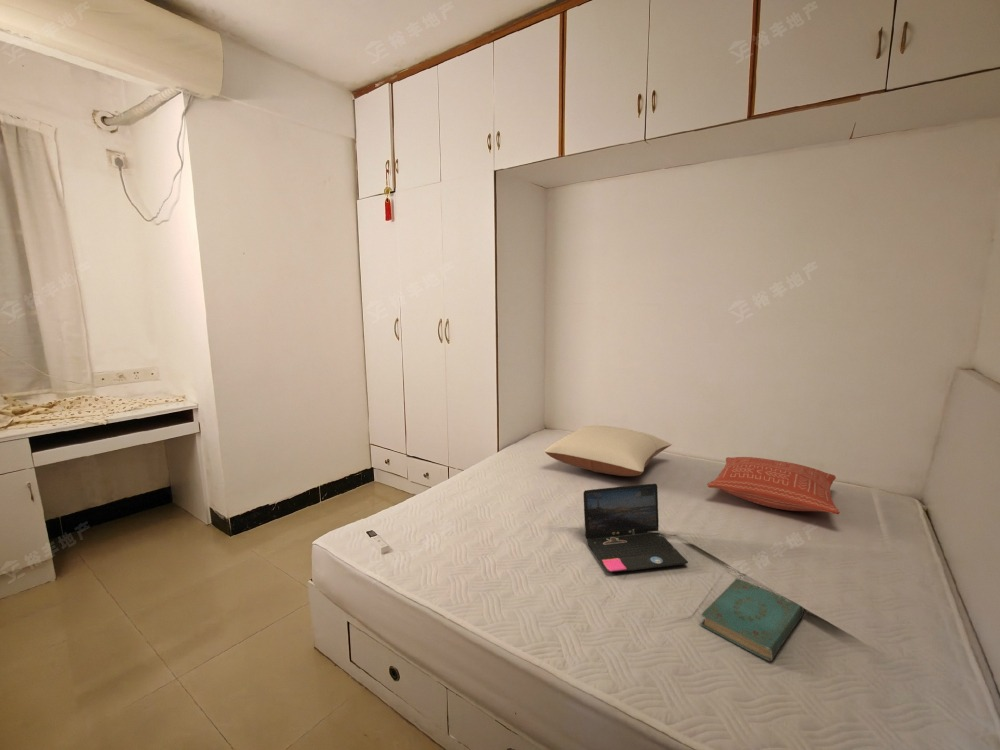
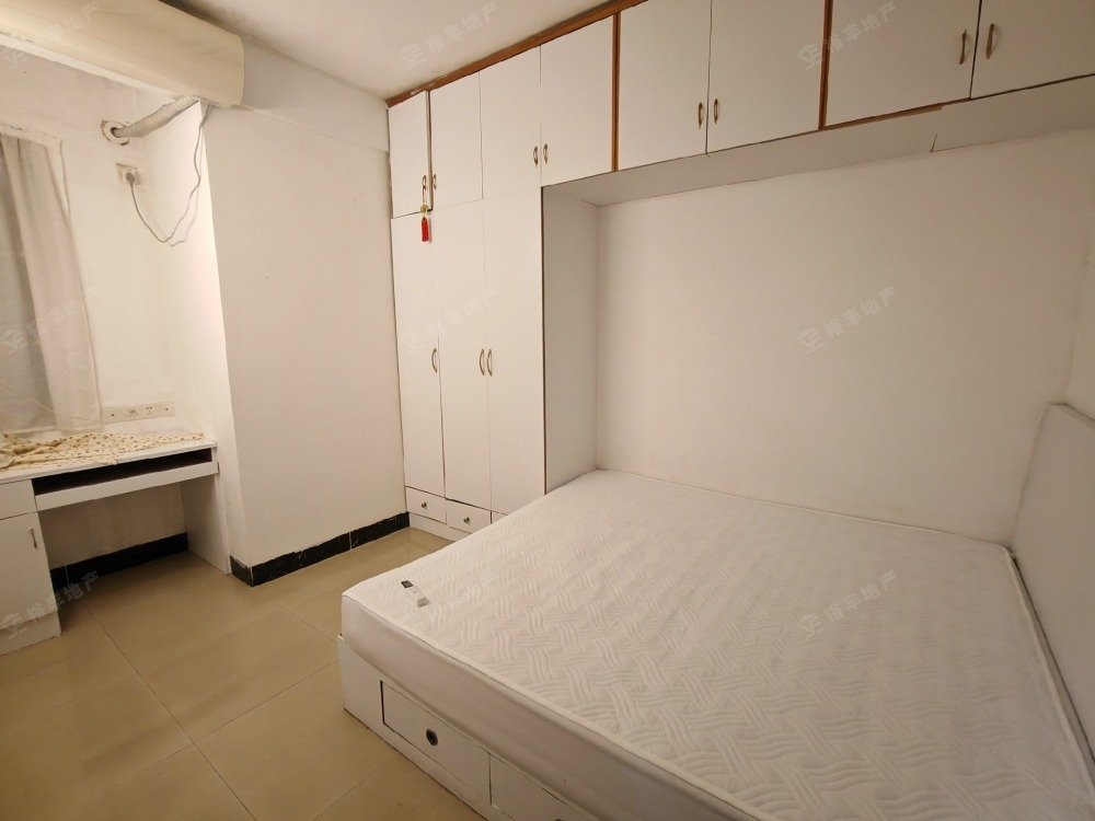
- laptop [583,483,689,574]
- pillow [543,425,673,477]
- pillow [707,456,841,515]
- book [700,578,805,662]
